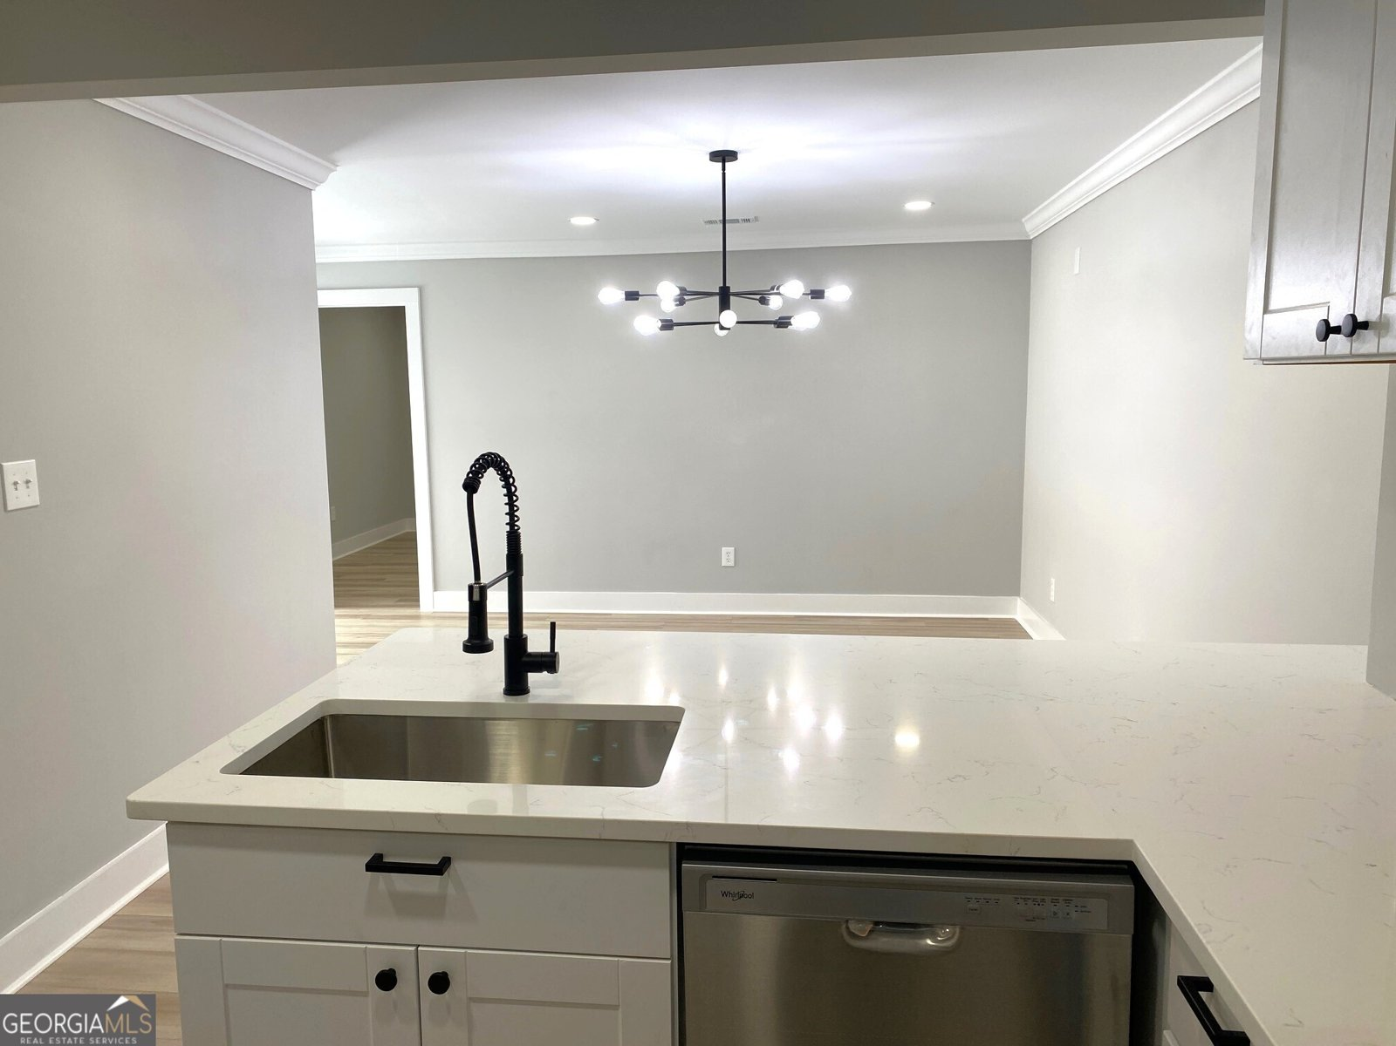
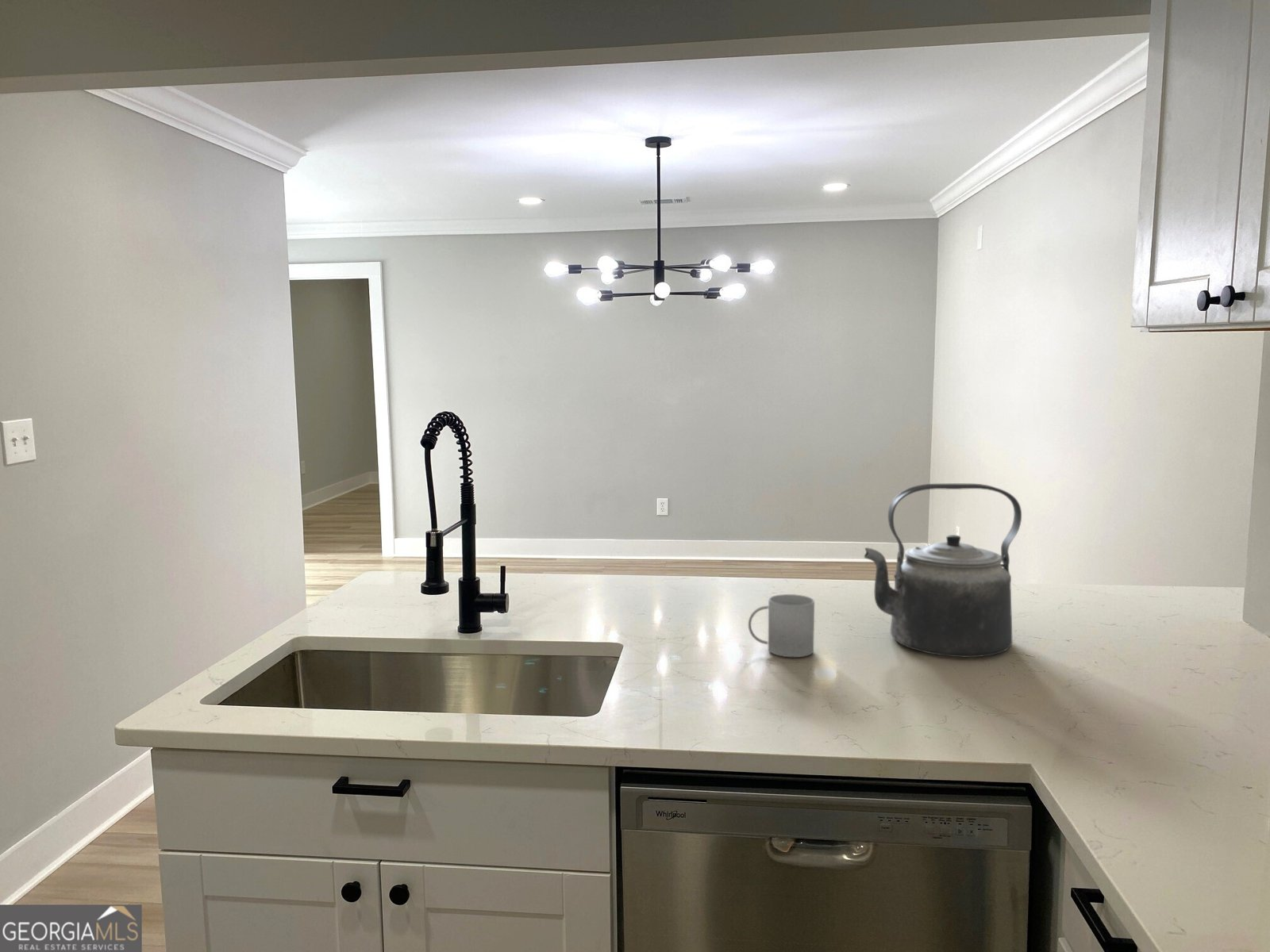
+ kettle [864,483,1022,658]
+ mug [748,593,815,658]
